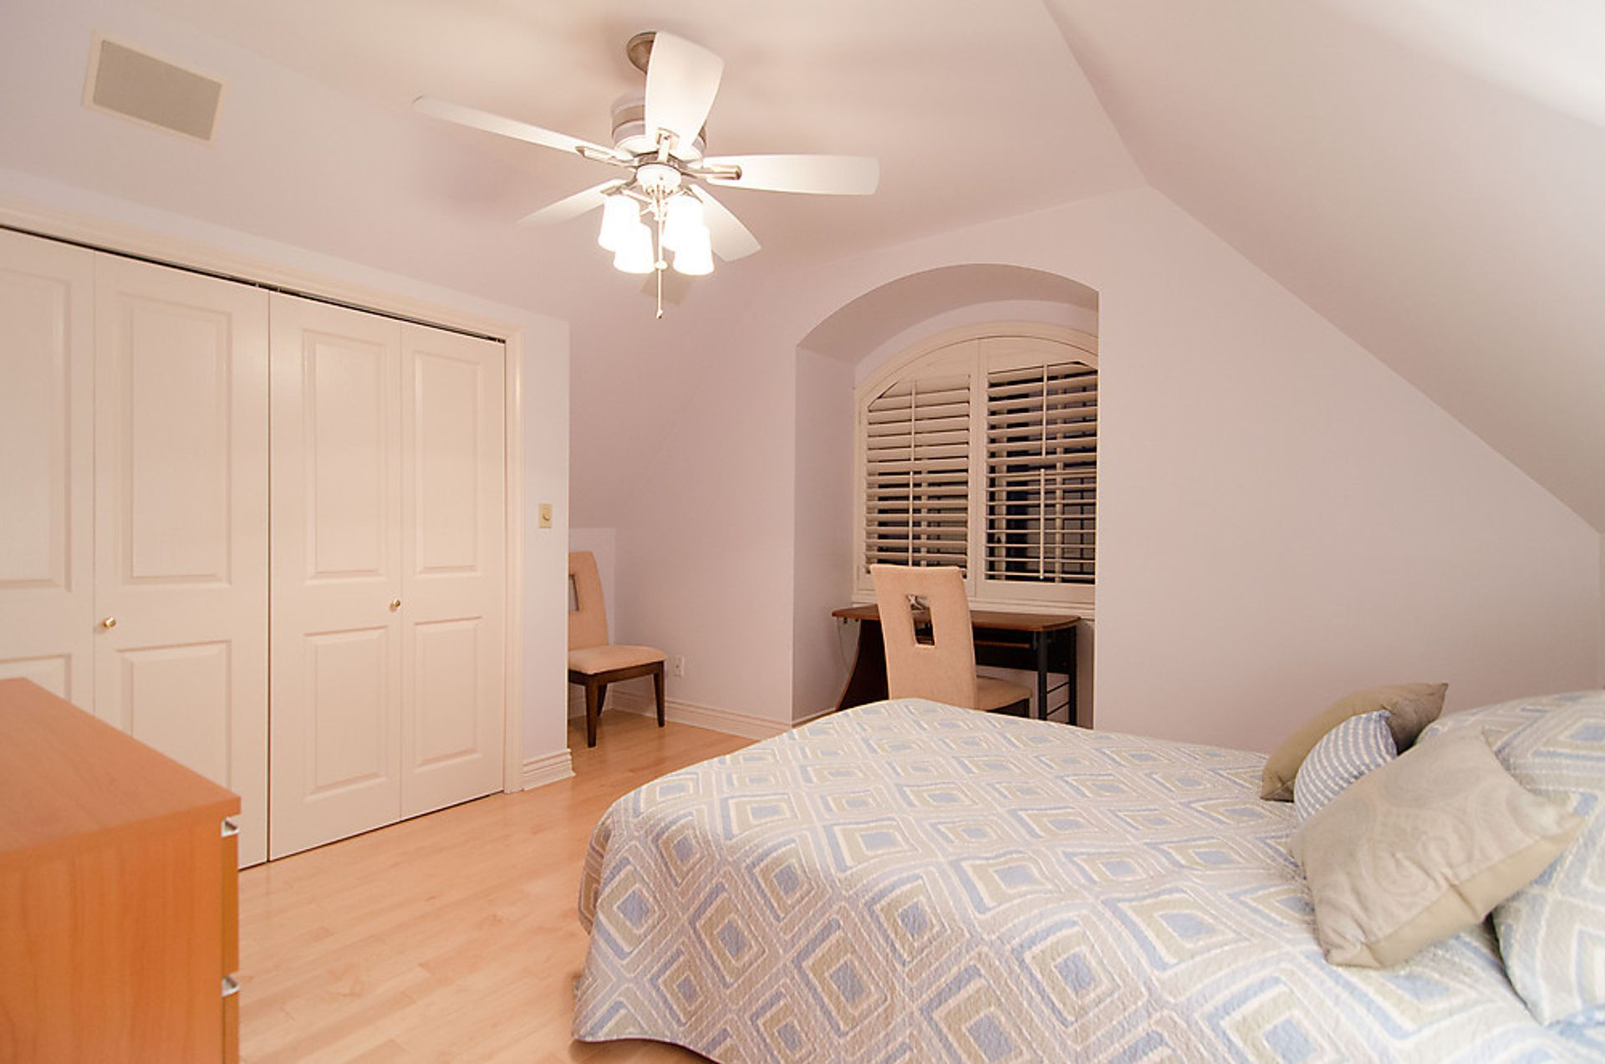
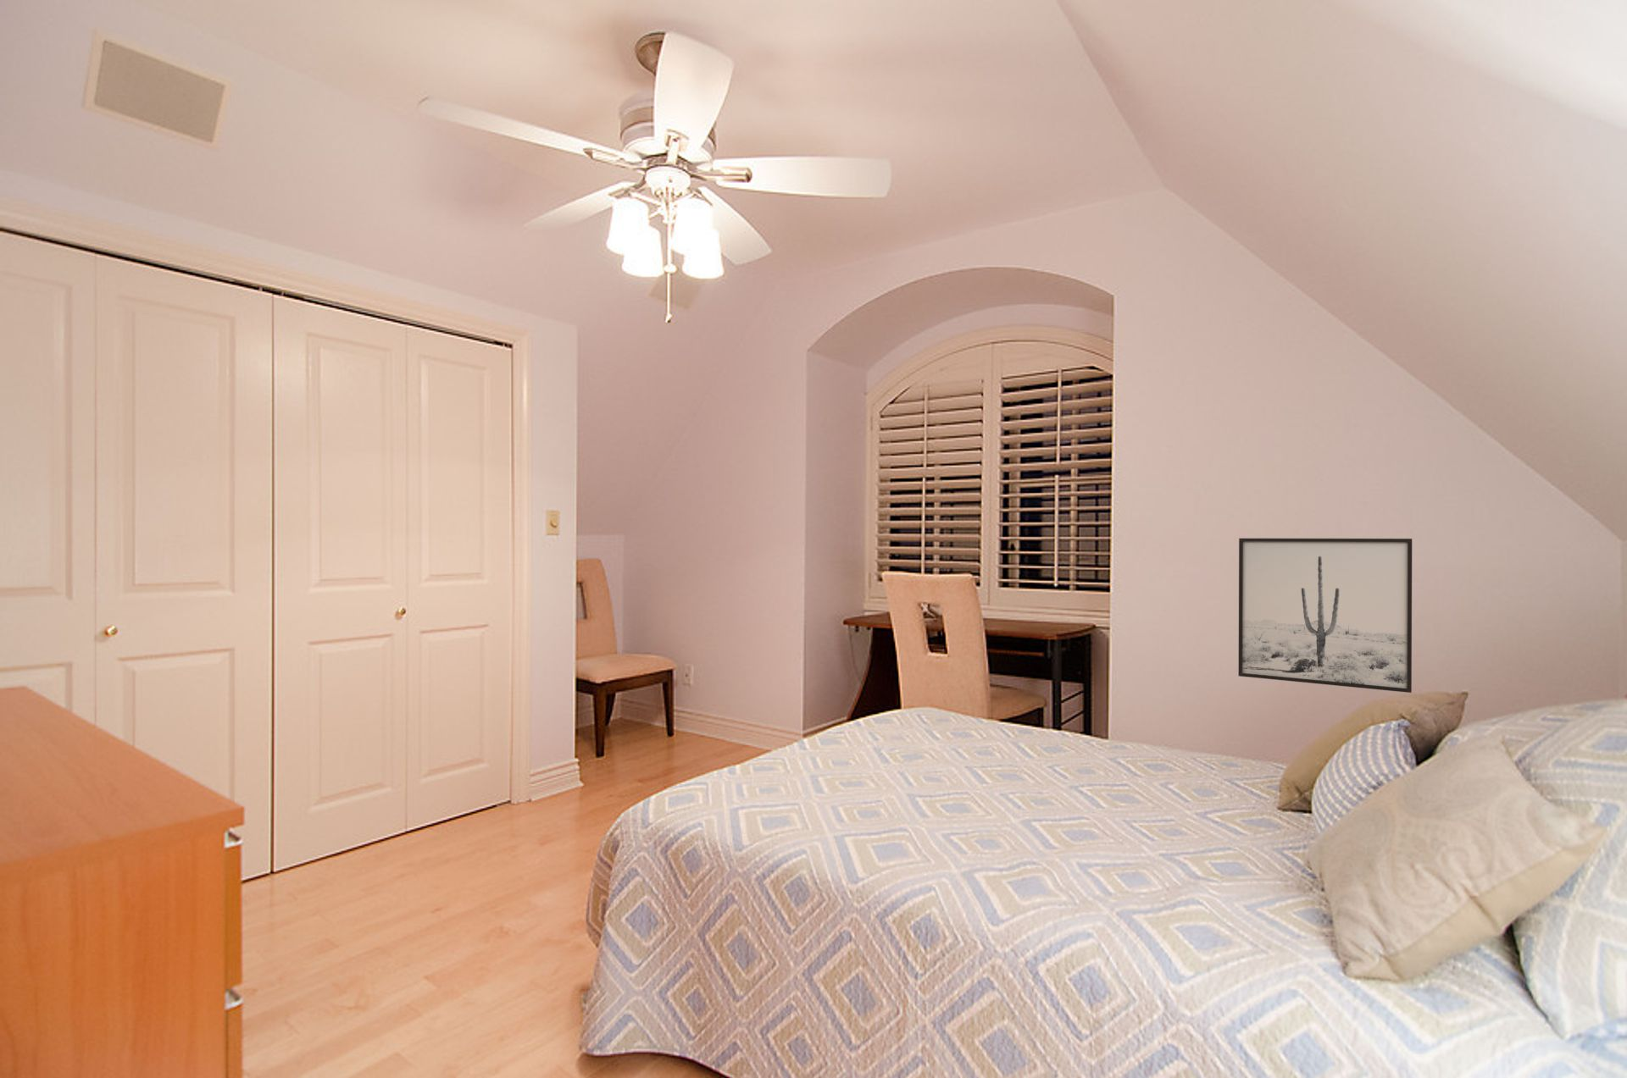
+ wall art [1238,538,1413,693]
